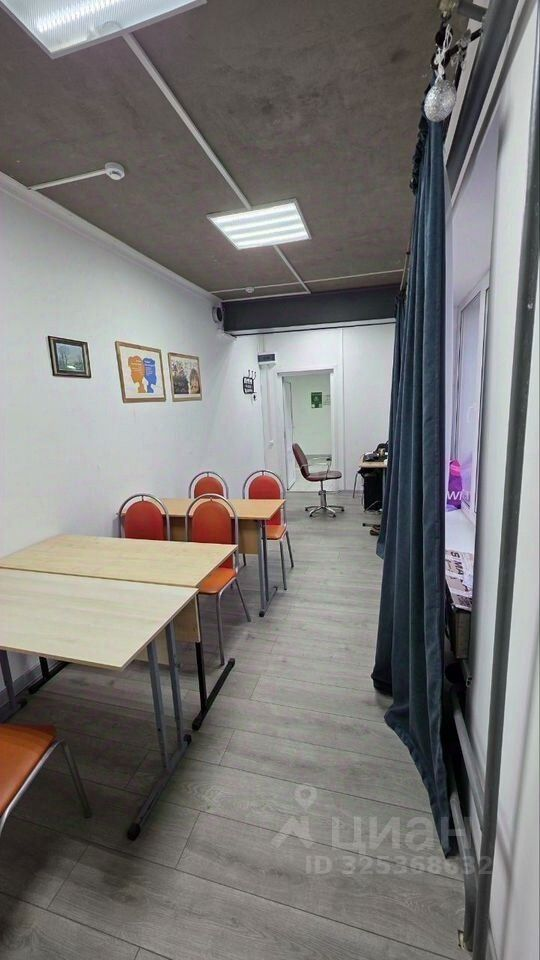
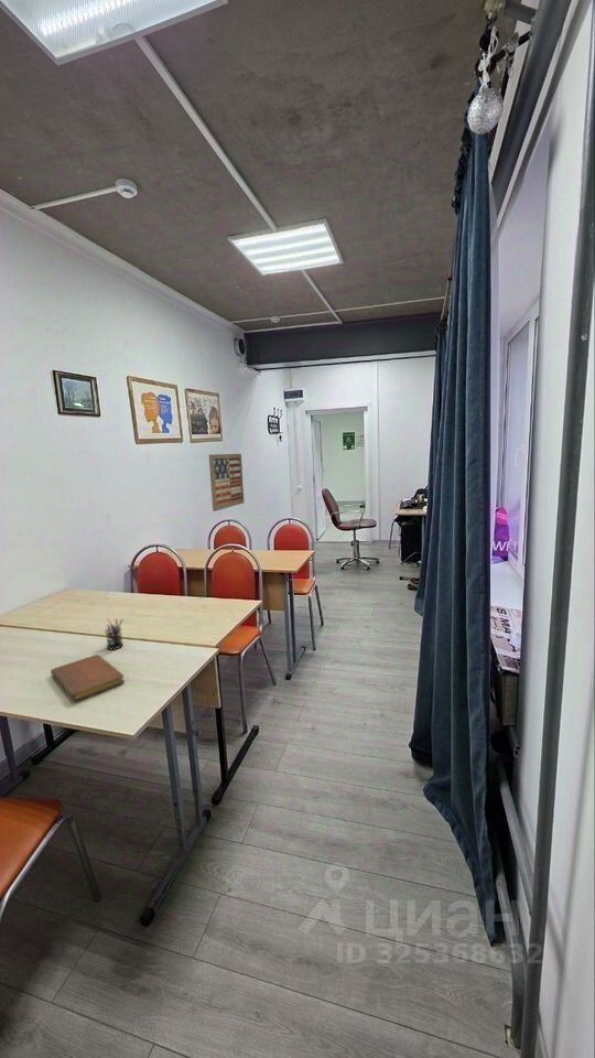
+ pen holder [105,617,125,650]
+ wall art [208,453,245,512]
+ notebook [50,654,126,702]
